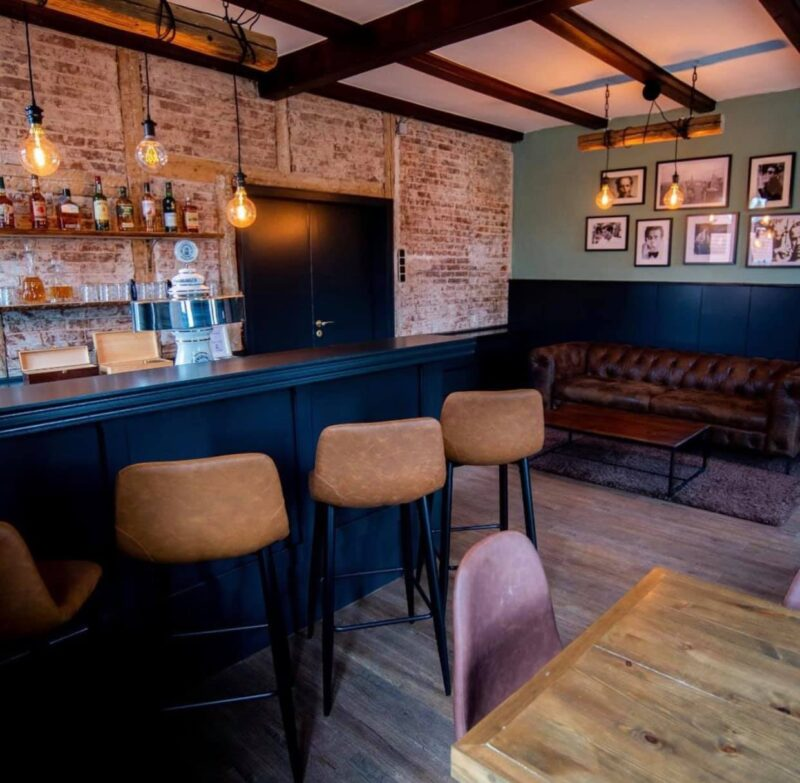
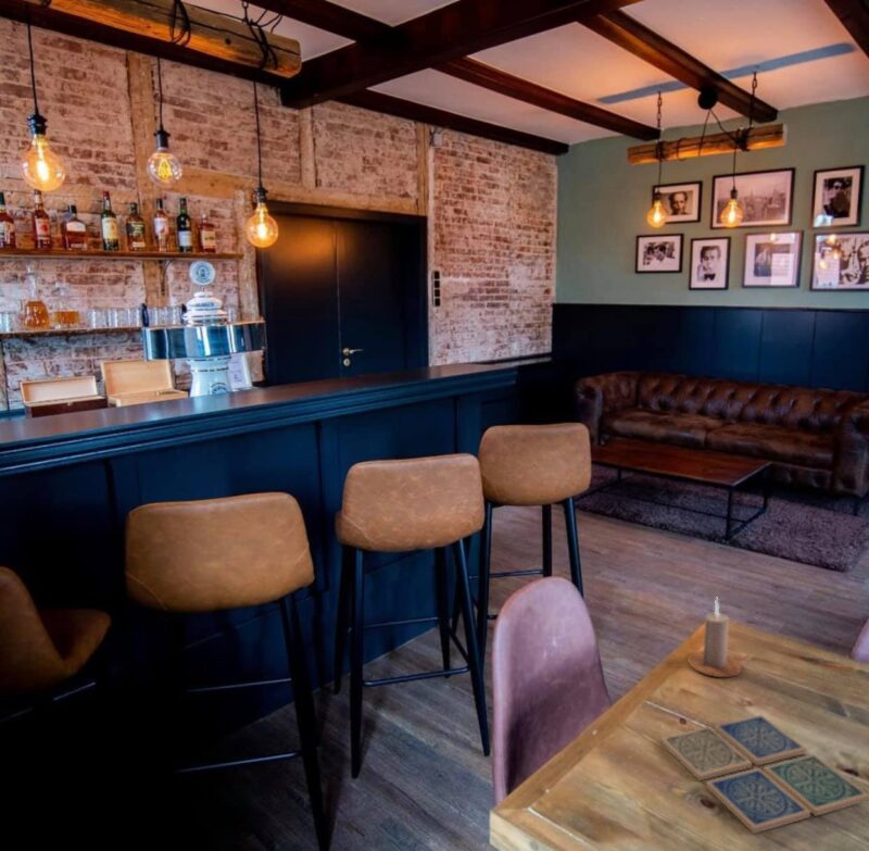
+ drink coaster [659,713,869,835]
+ candle [687,597,743,678]
